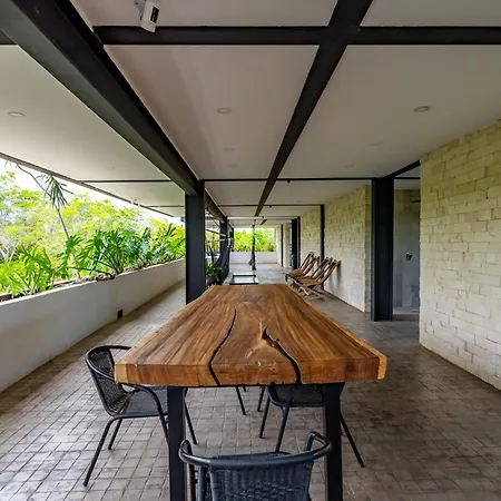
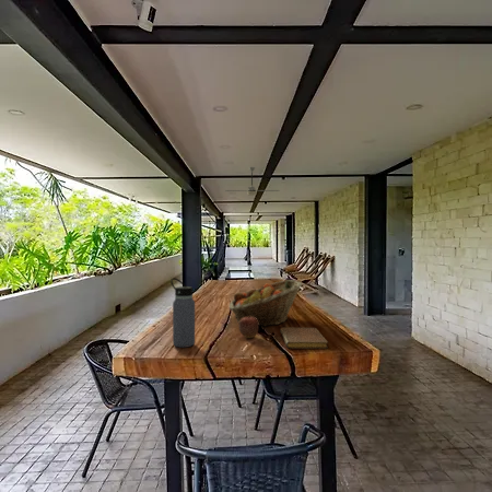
+ ceiling fan [223,166,281,197]
+ notebook [279,327,329,350]
+ fruit basket [229,279,303,328]
+ apple [238,316,259,339]
+ water bottle [169,277,196,349]
